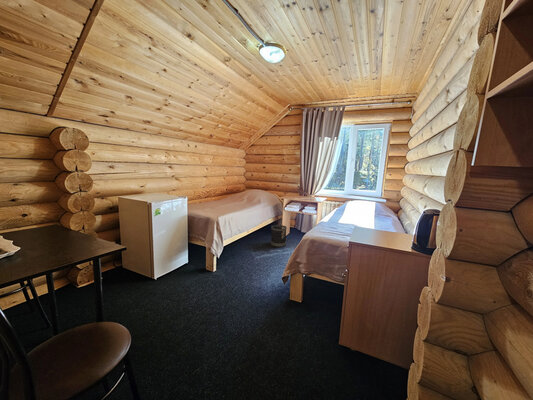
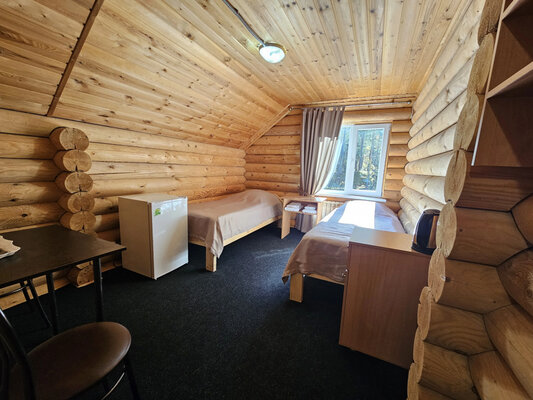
- wastebasket [270,224,288,248]
